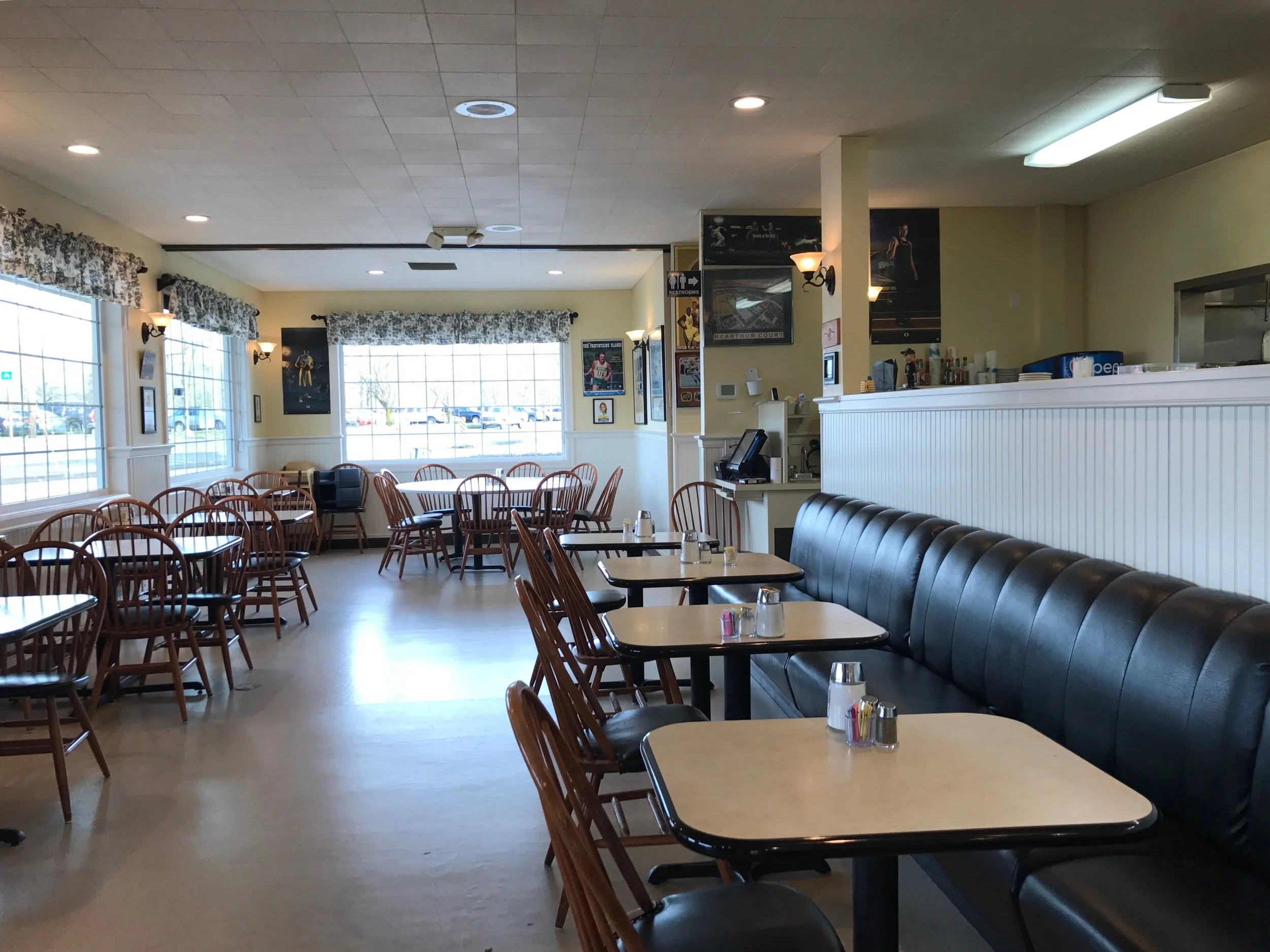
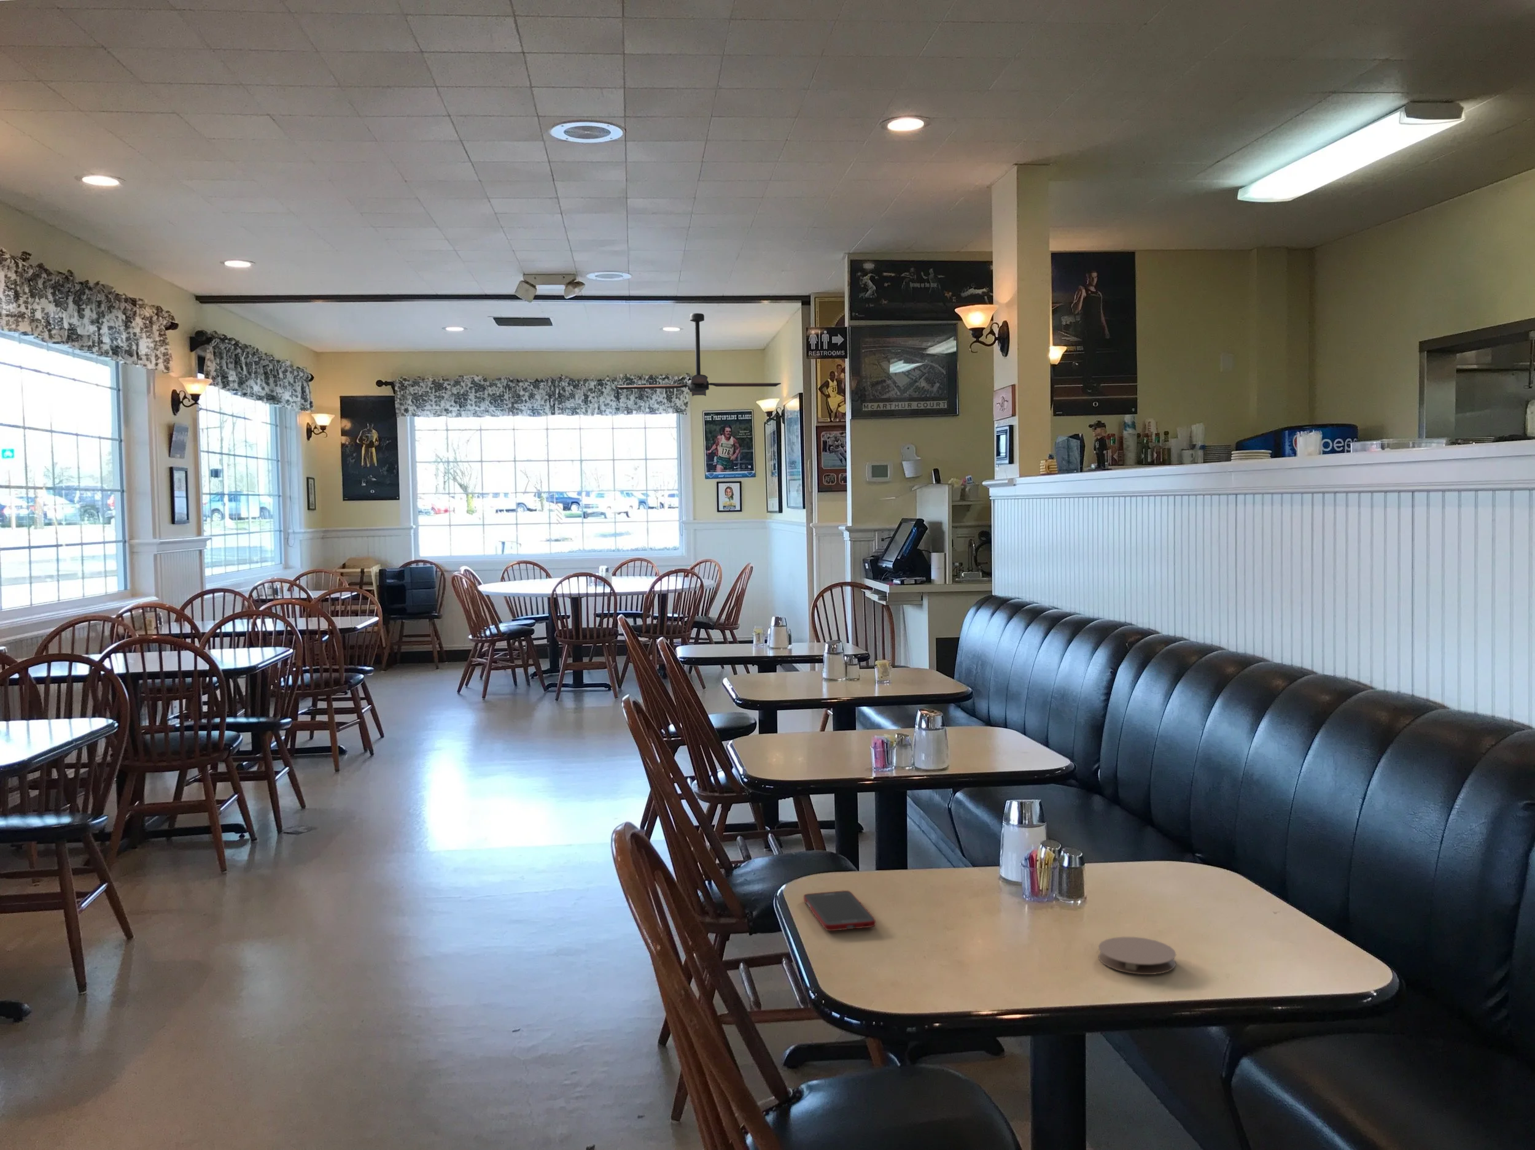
+ cell phone [803,890,876,931]
+ ceiling fan [614,313,782,397]
+ coaster [1097,936,1176,975]
